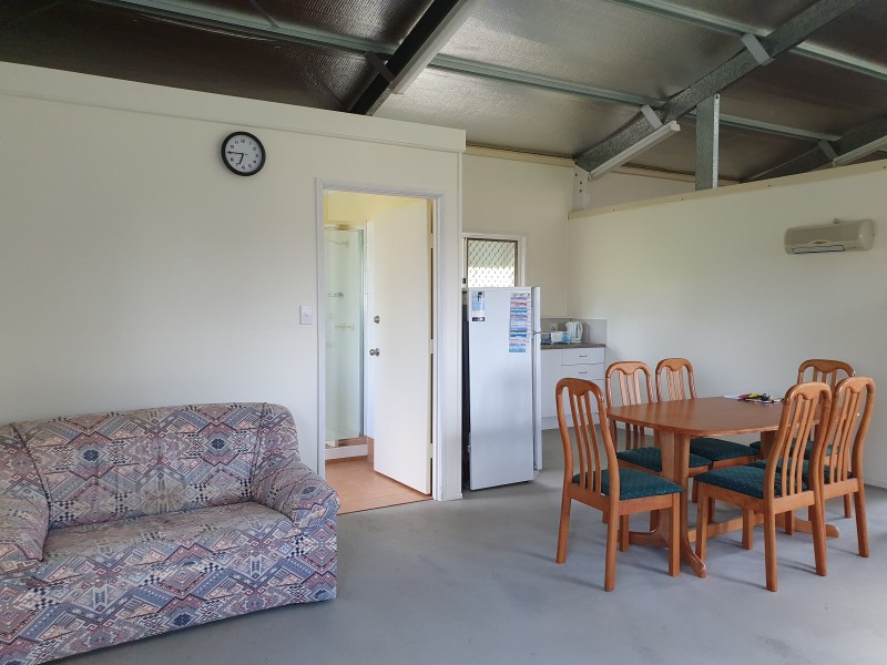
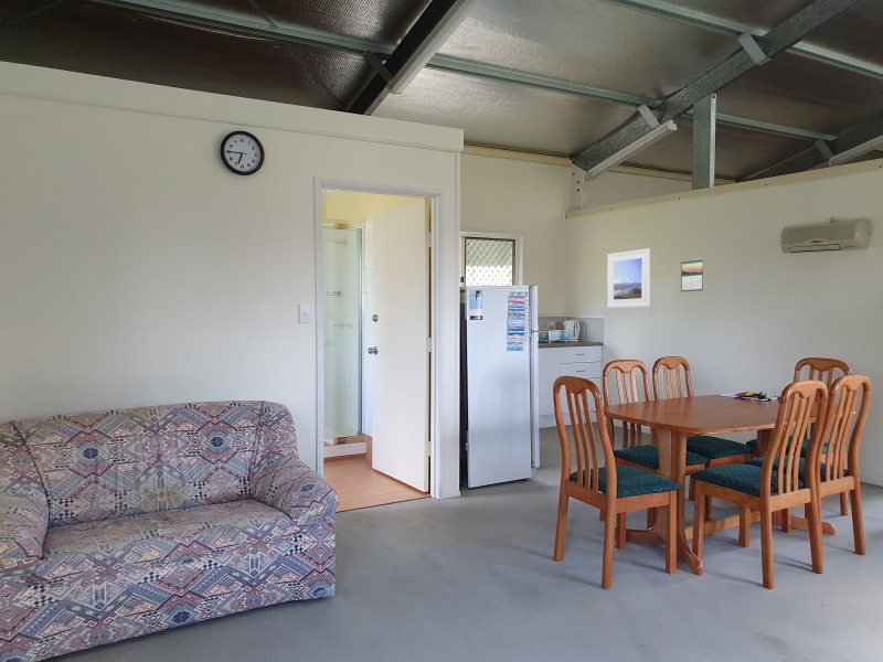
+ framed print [606,247,651,309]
+ calendar [680,257,705,292]
